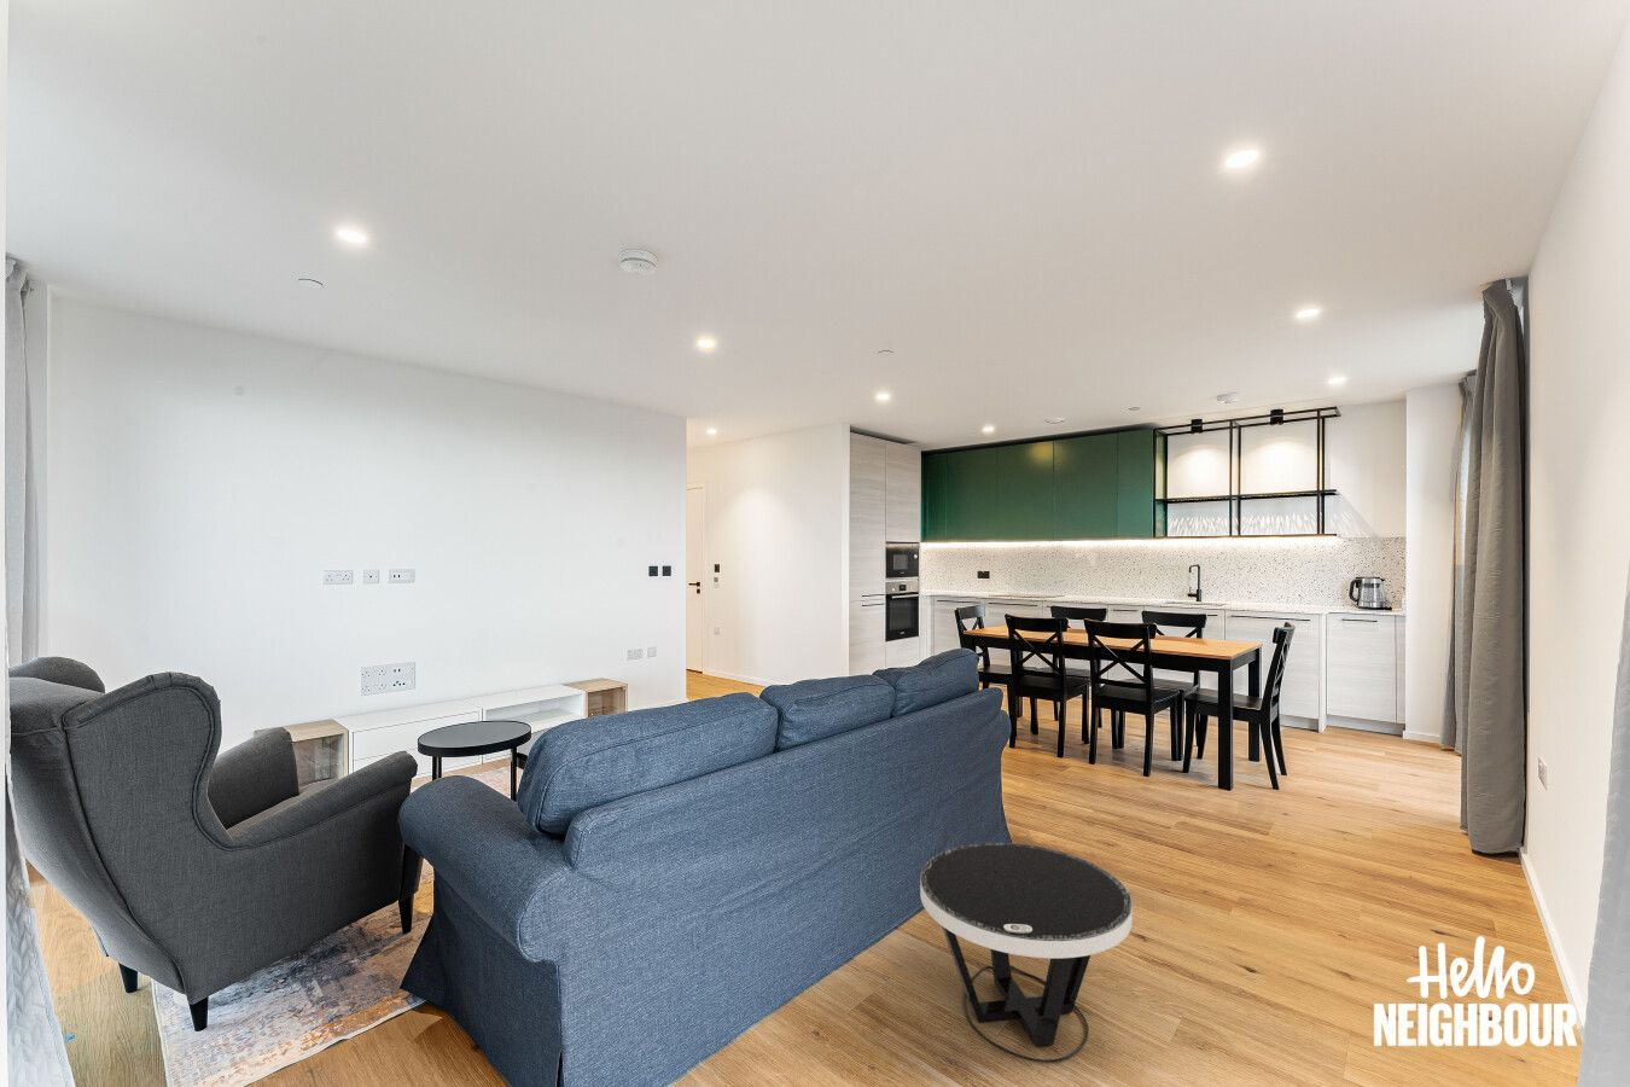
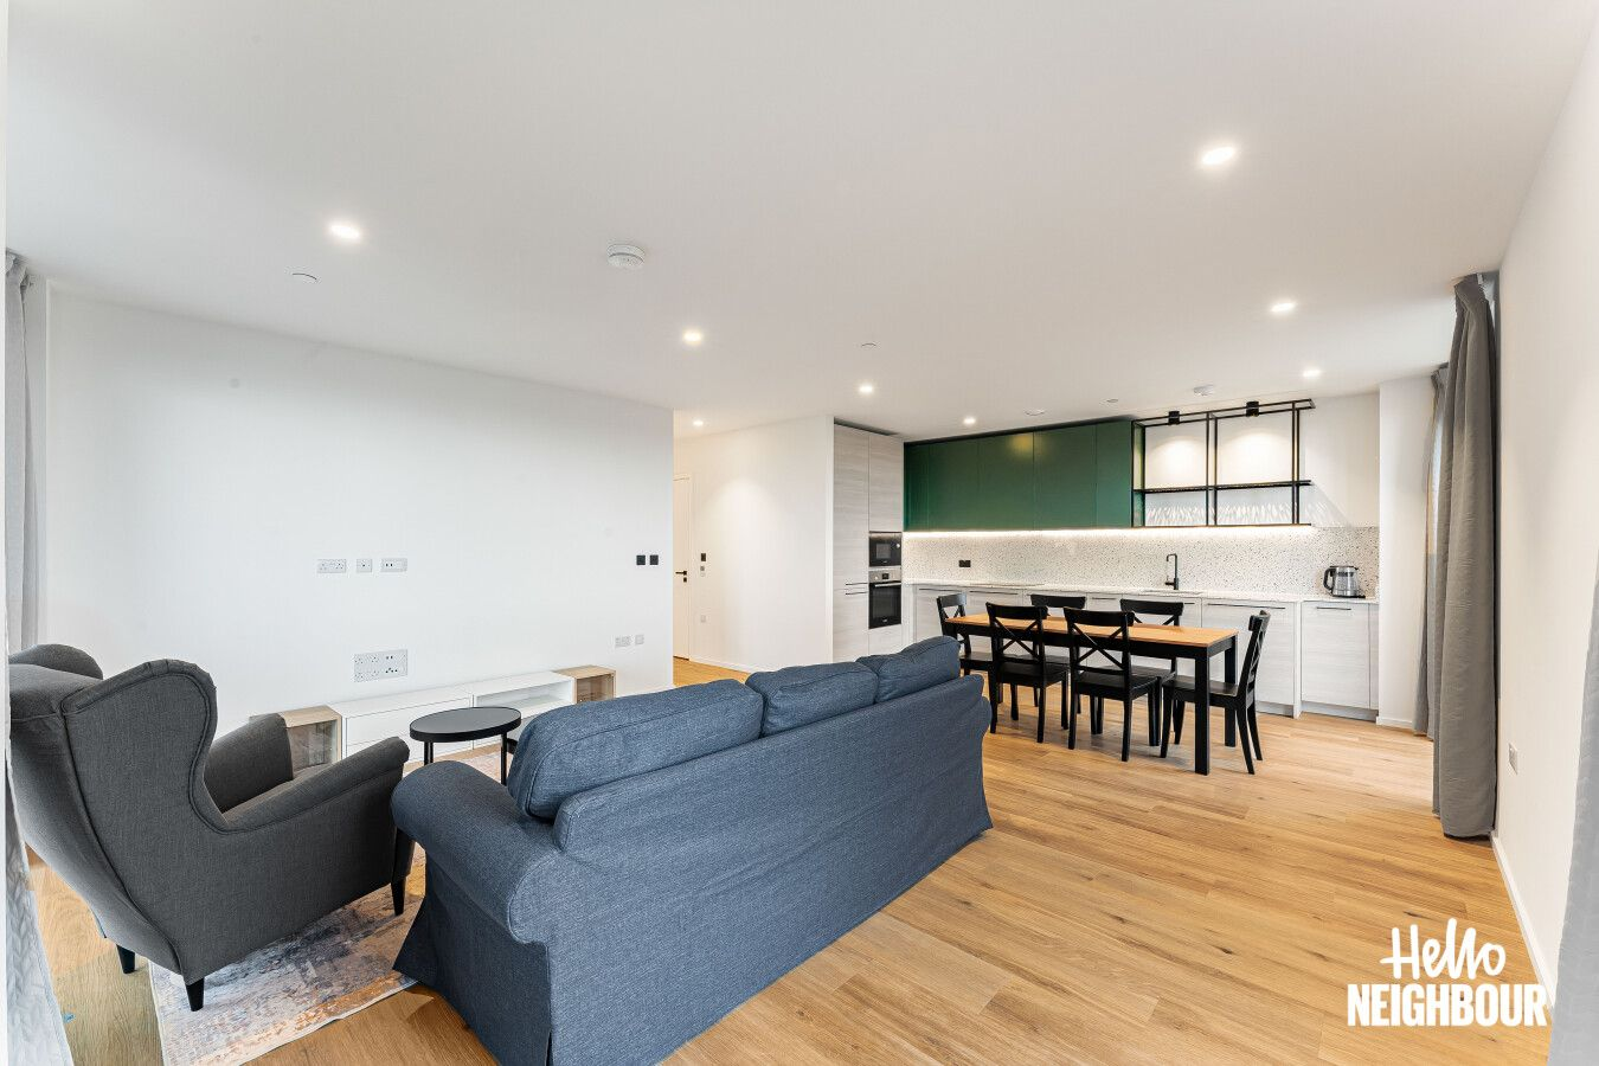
- side table [919,842,1134,1064]
